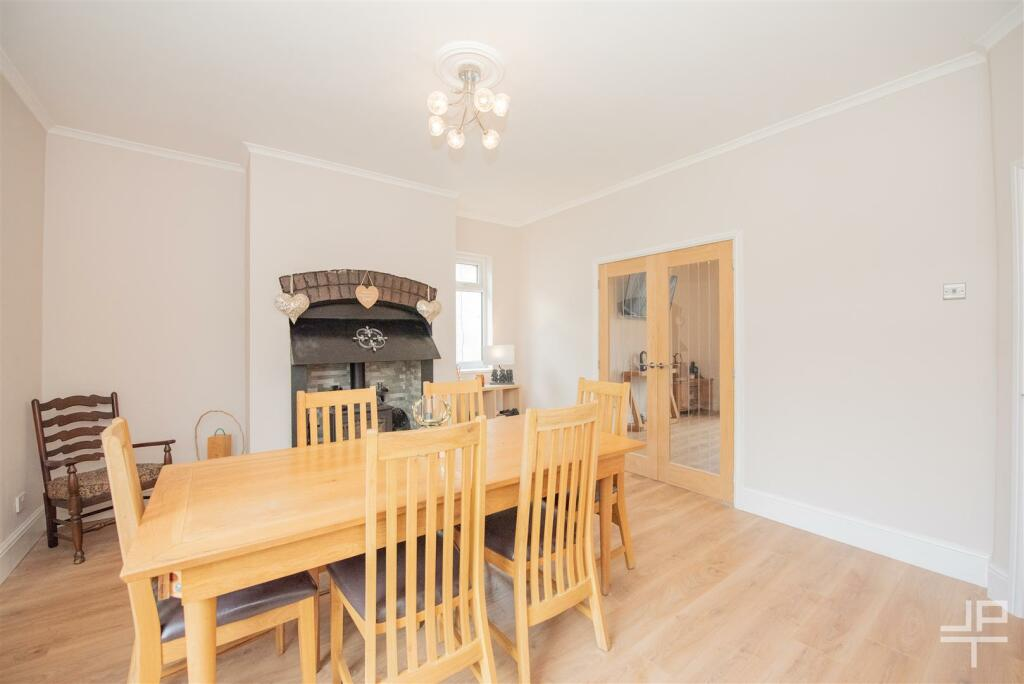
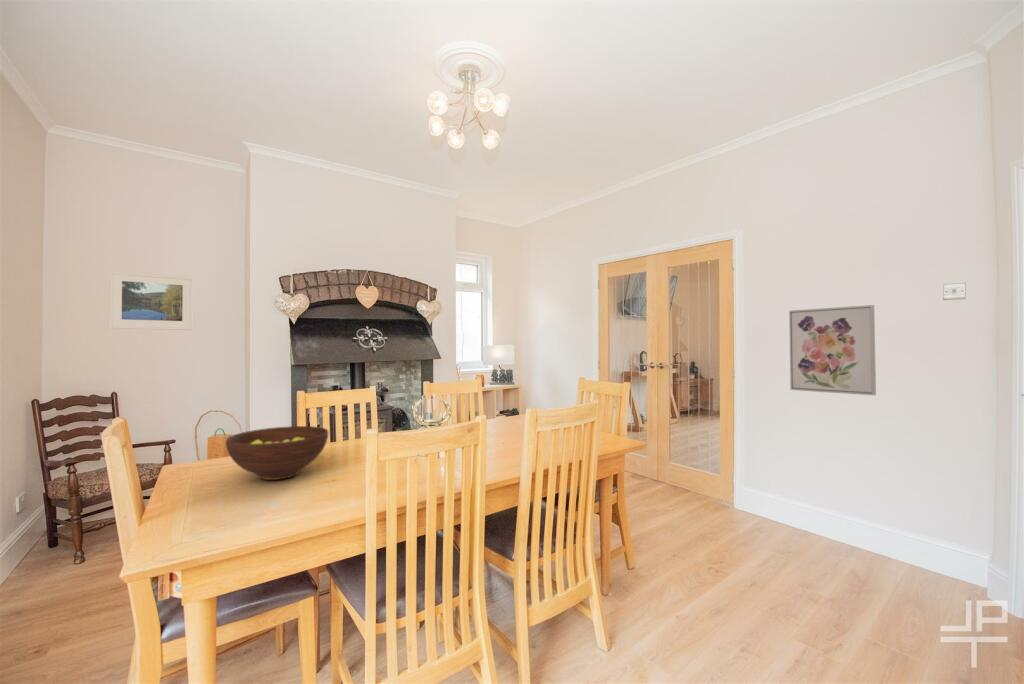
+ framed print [108,270,195,331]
+ wall art [788,304,877,396]
+ fruit bowl [225,425,329,481]
